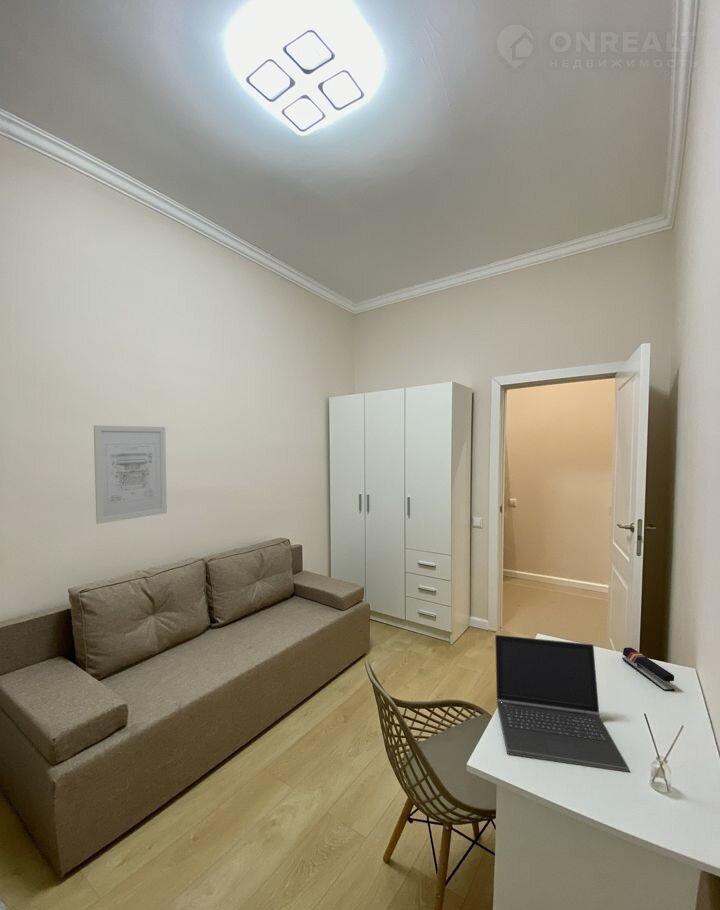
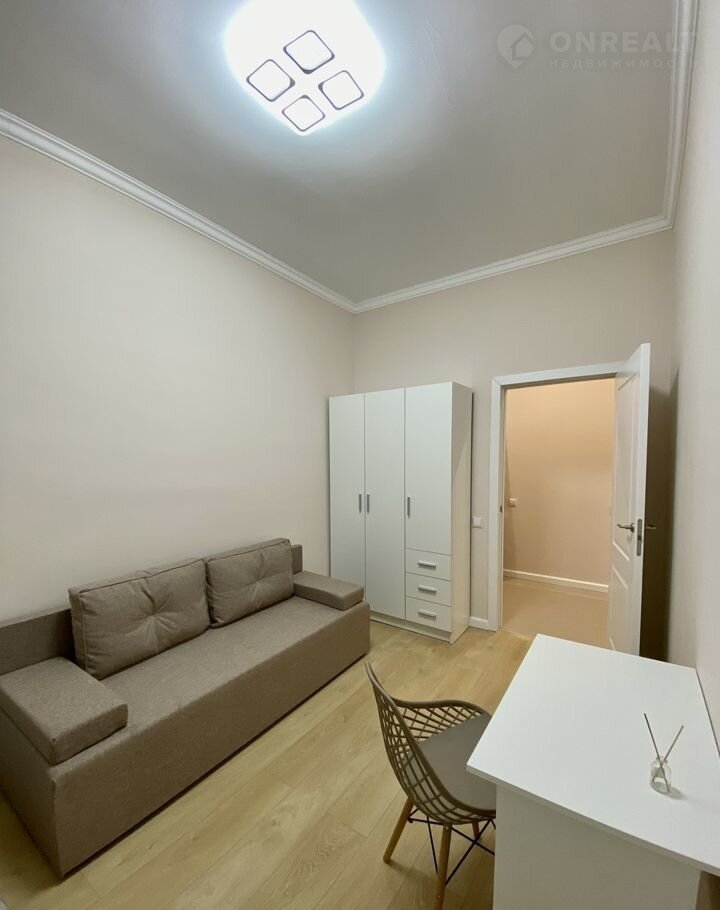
- laptop computer [494,634,630,773]
- wall art [93,424,168,525]
- stapler [621,647,675,692]
